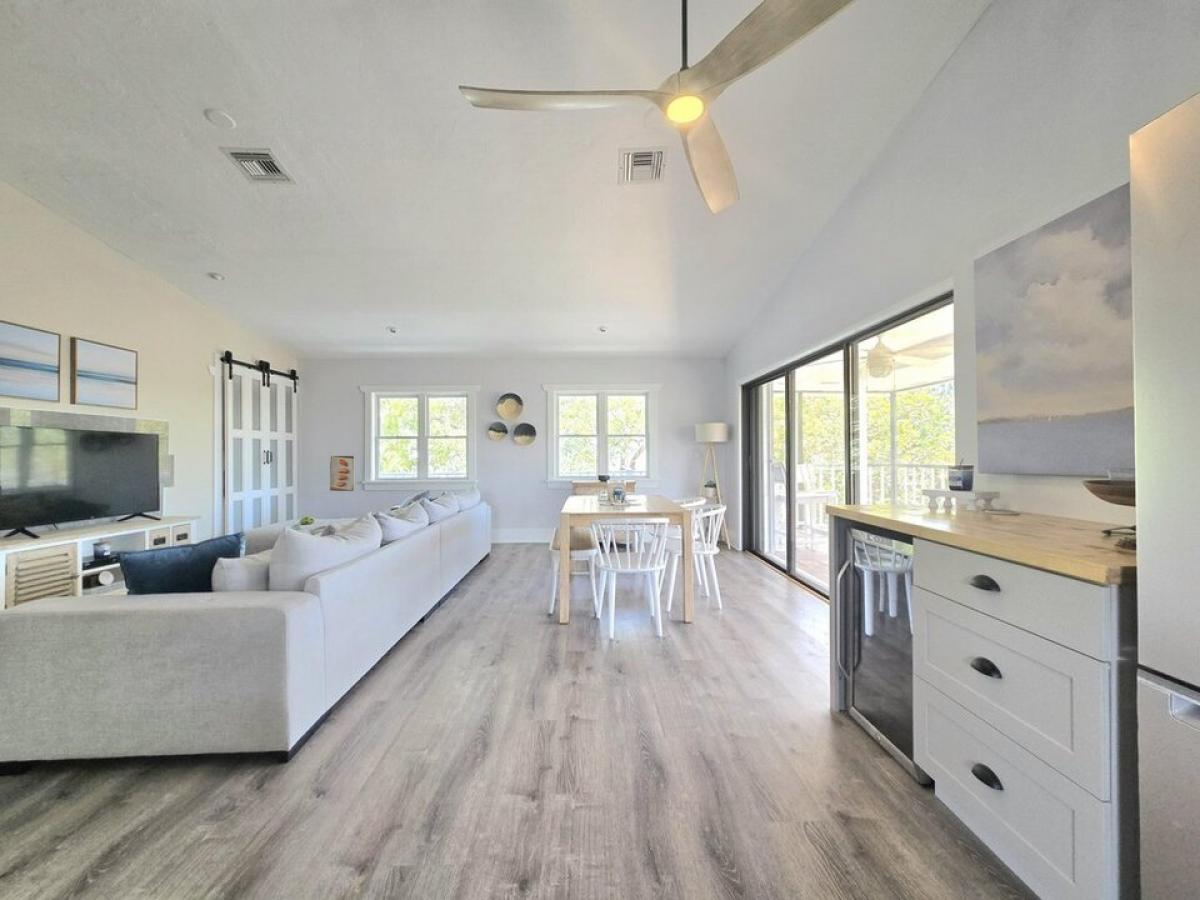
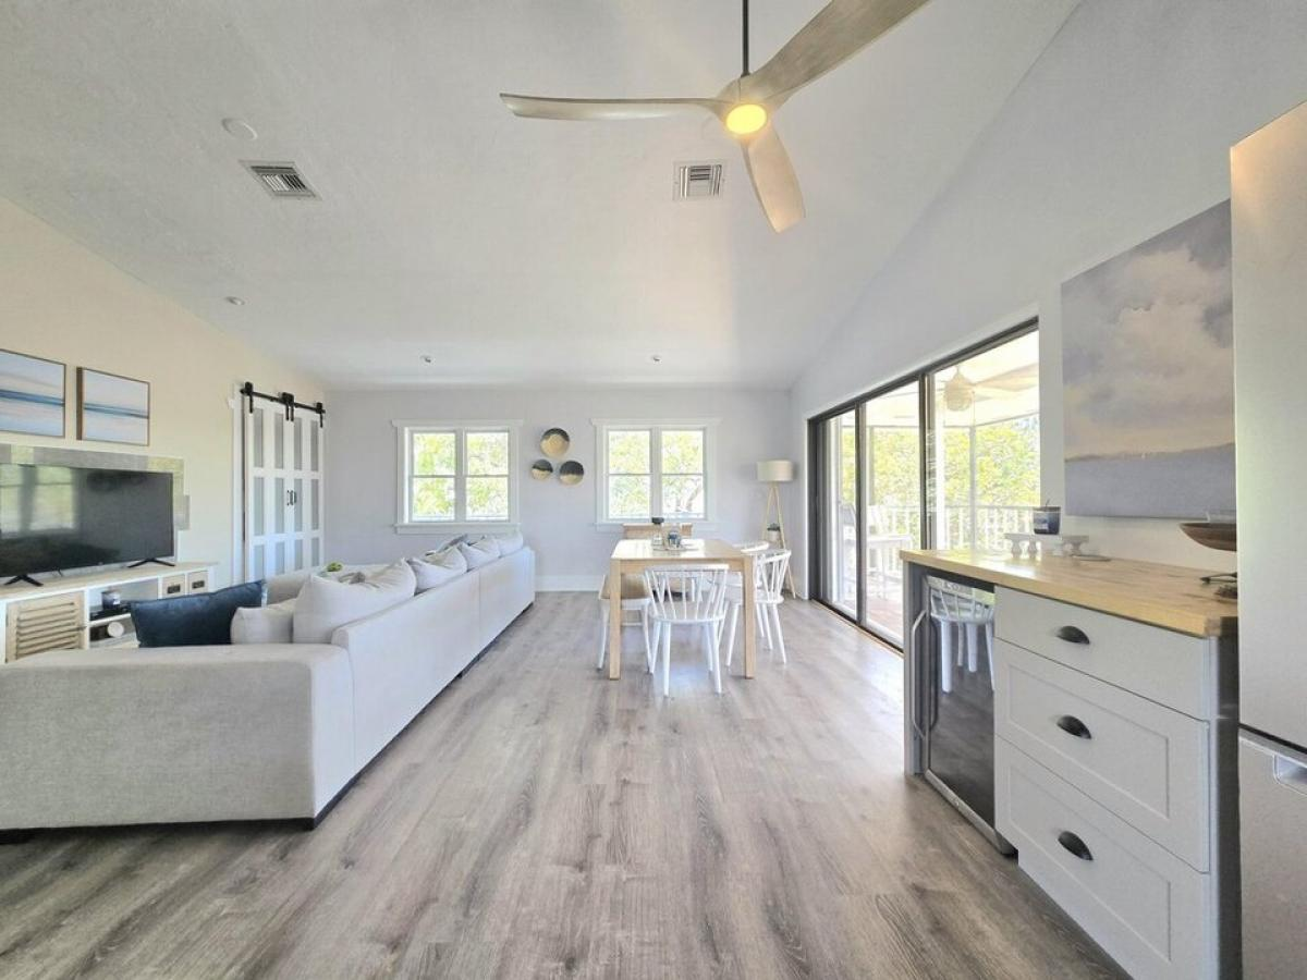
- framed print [329,455,356,492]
